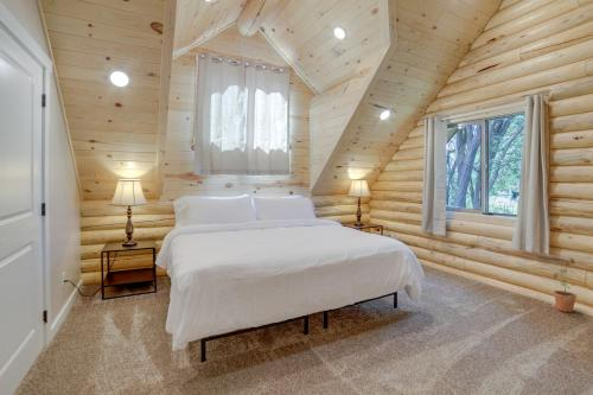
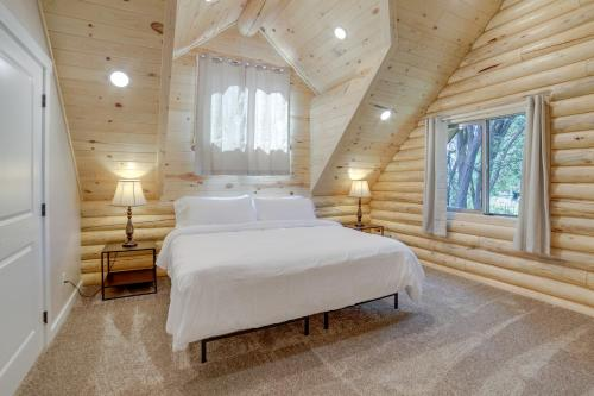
- potted plant [551,257,578,313]
